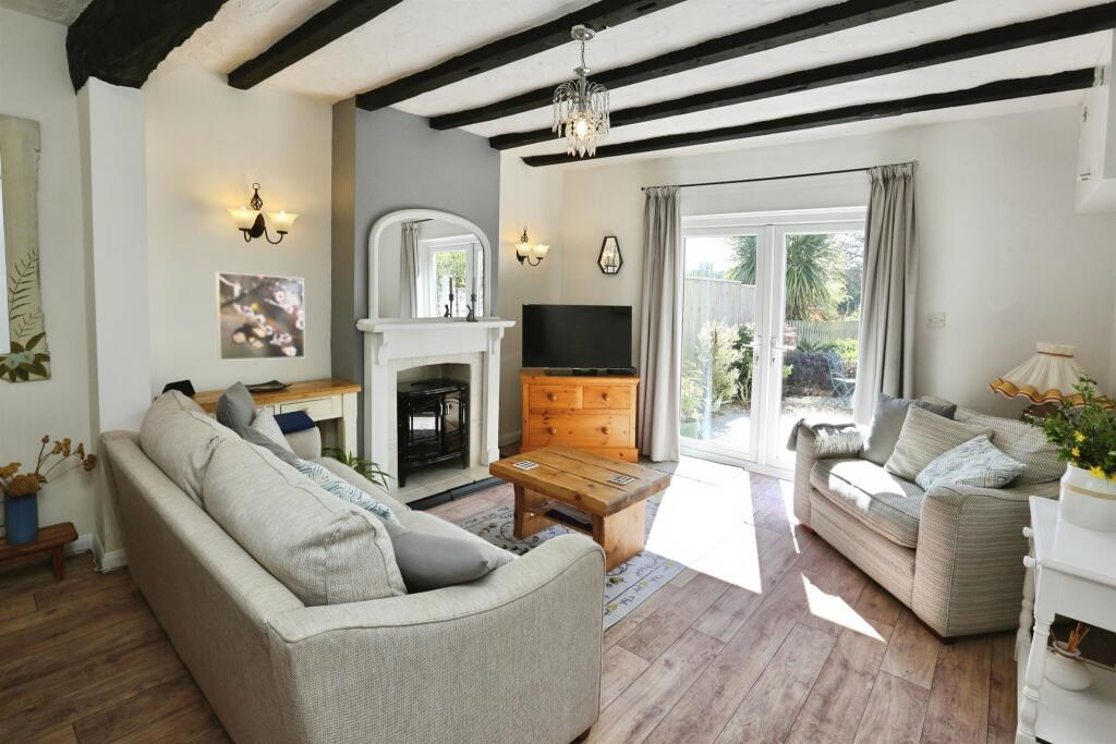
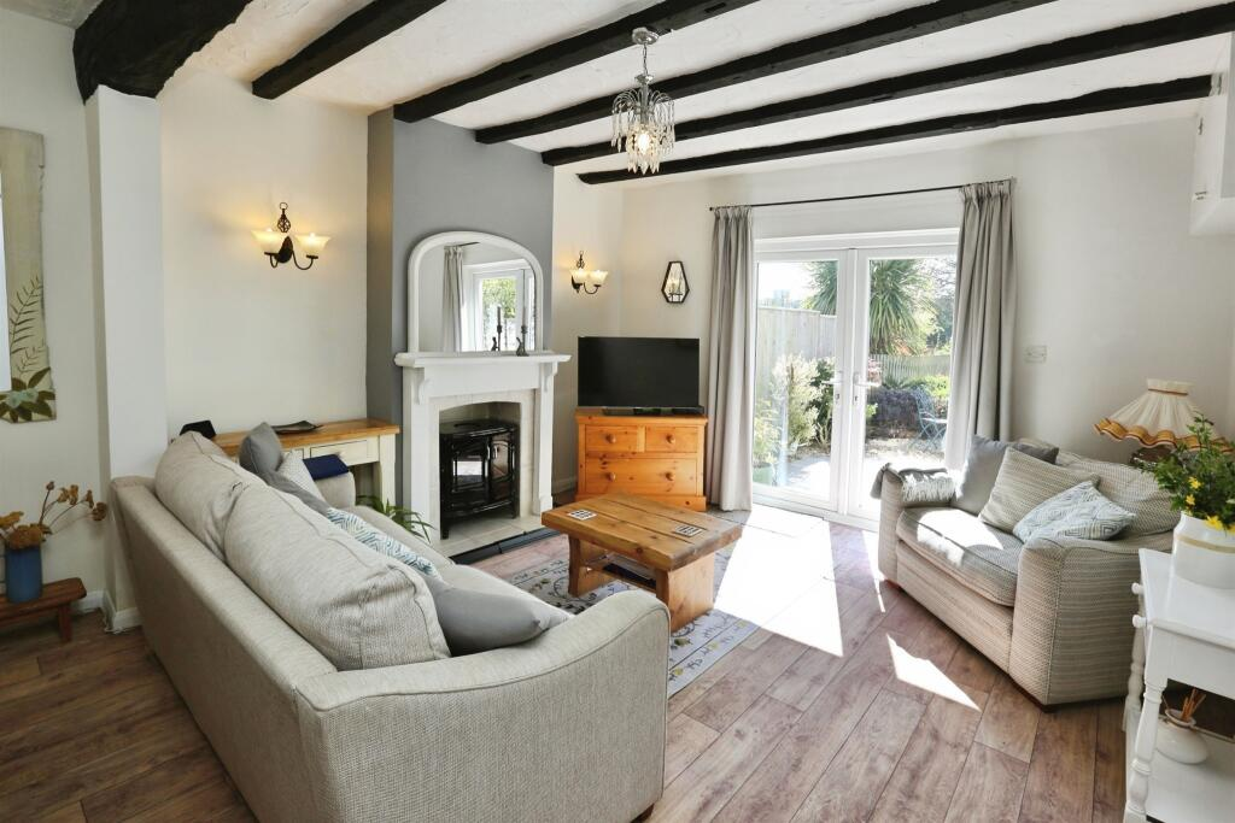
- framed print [215,271,306,362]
